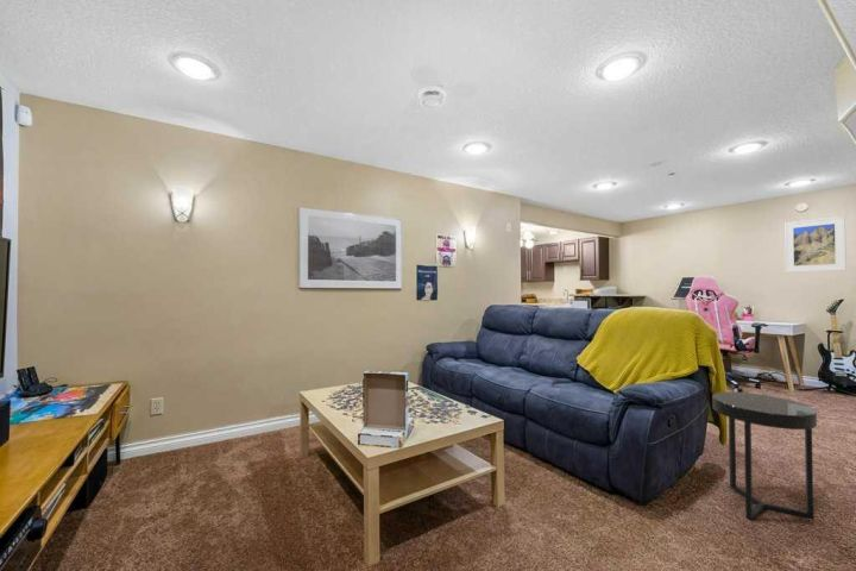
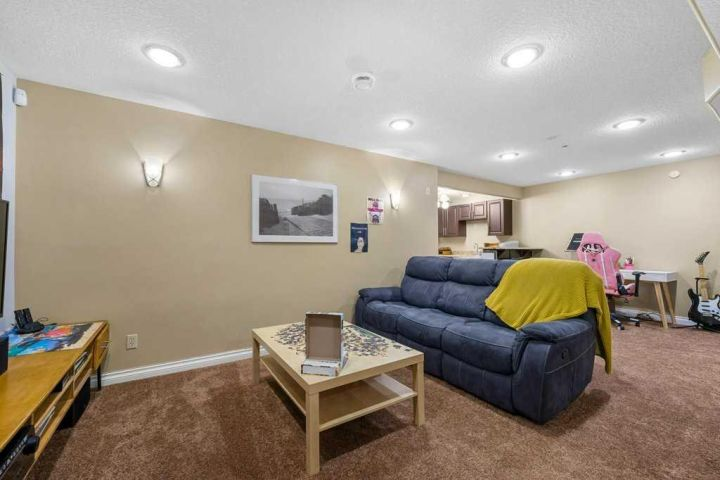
- side table [711,390,818,521]
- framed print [783,214,848,274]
